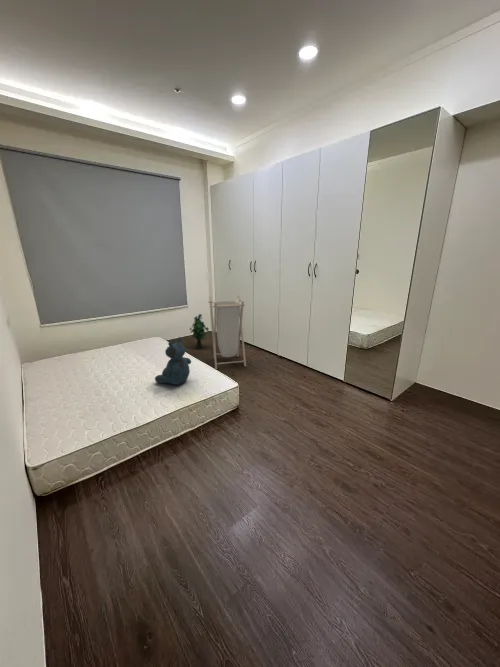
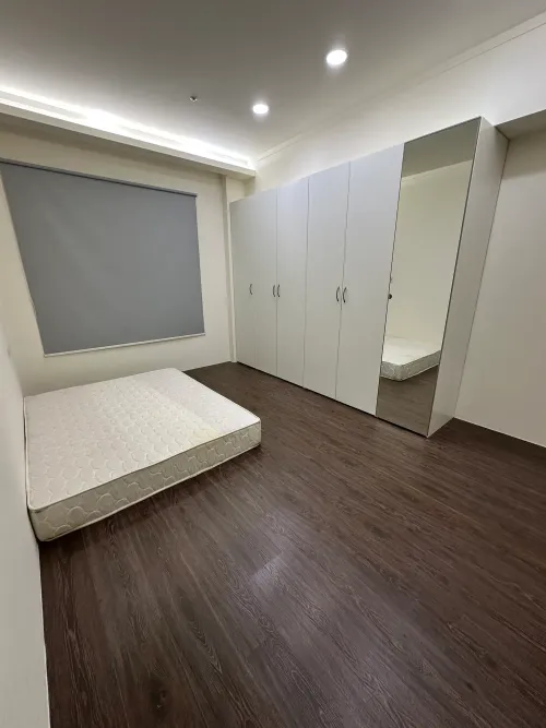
- laundry hamper [207,295,247,370]
- teddy bear [154,337,192,386]
- decorative plant [189,313,210,350]
